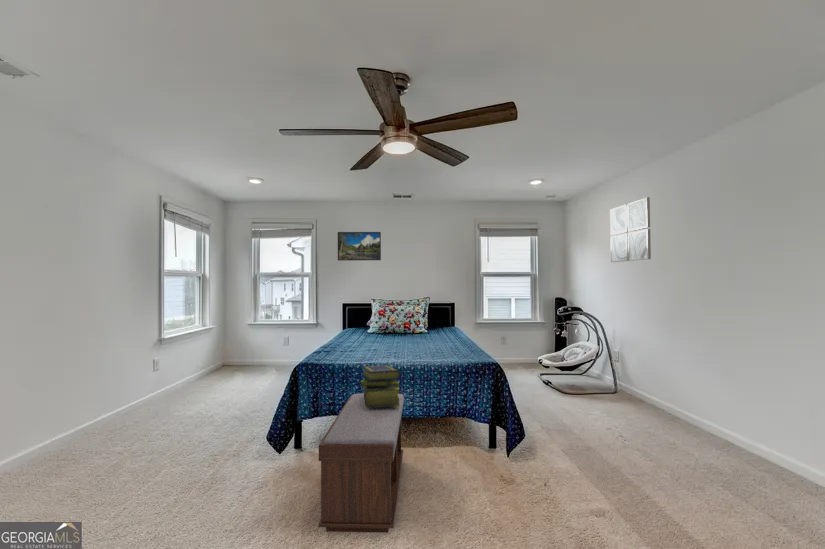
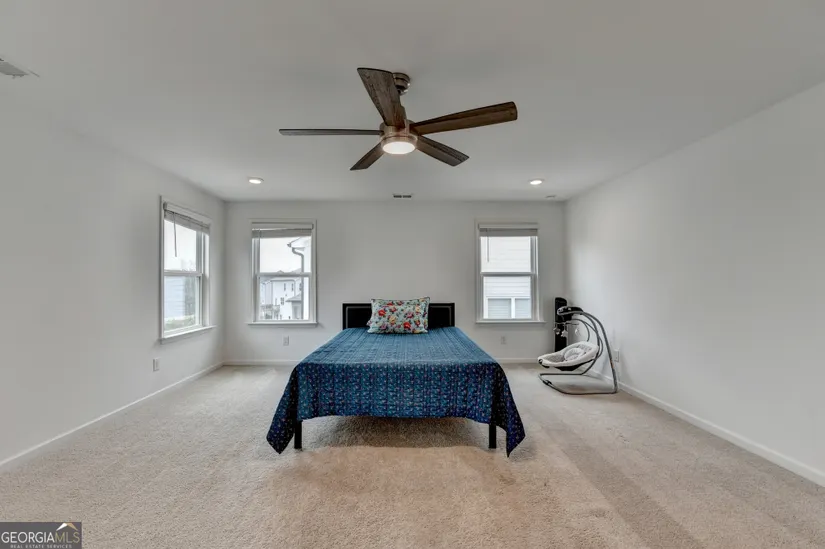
- bench [318,392,405,534]
- stack of books [359,365,401,408]
- wall art [609,196,652,263]
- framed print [337,231,382,262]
